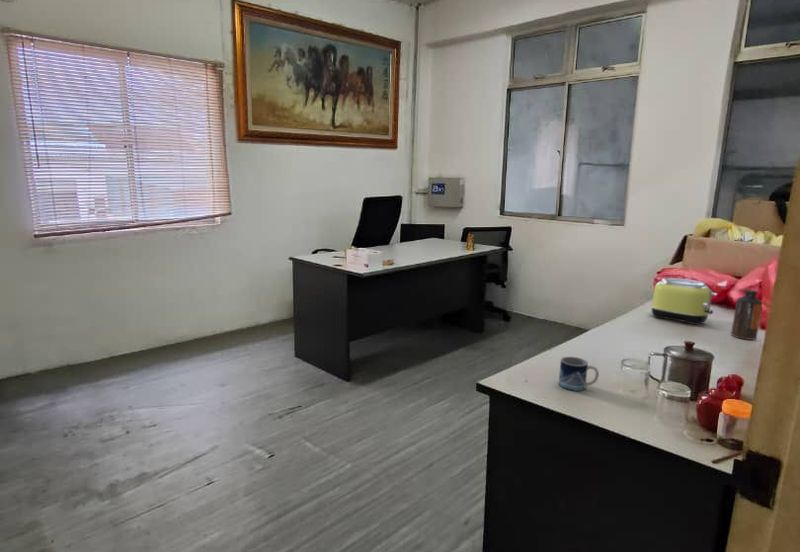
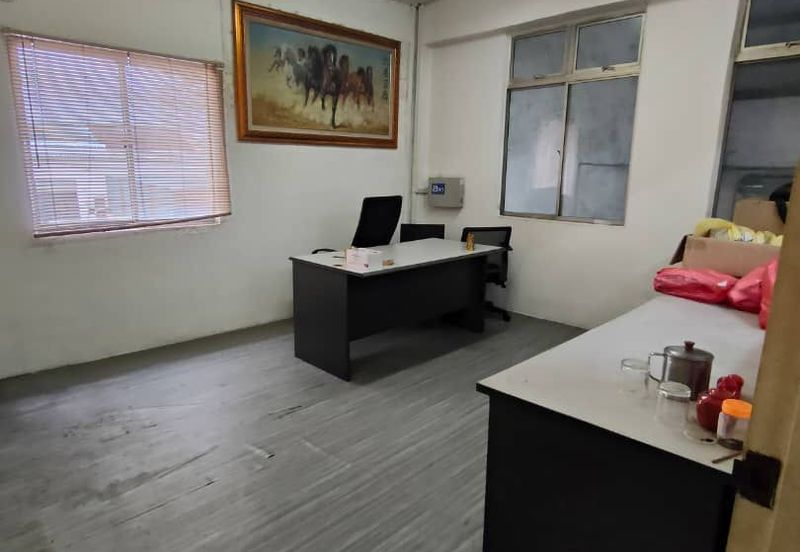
- toaster [650,277,718,326]
- bottle [730,289,763,341]
- mug [558,356,600,392]
